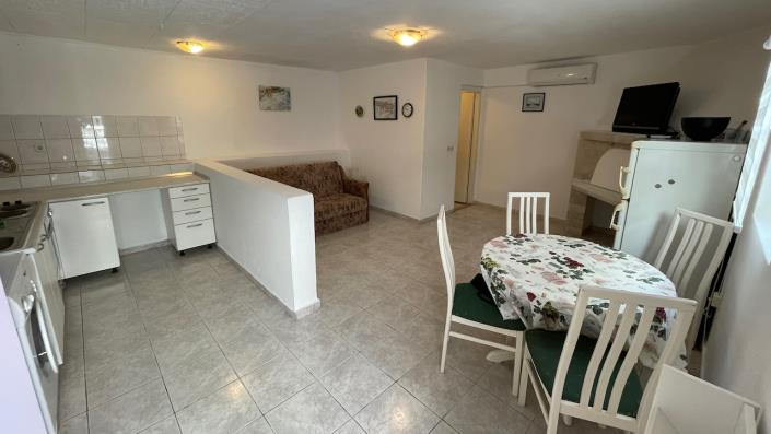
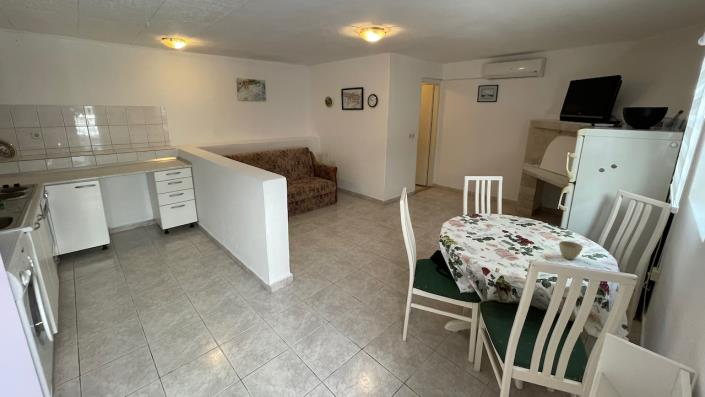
+ flower pot [558,240,584,260]
